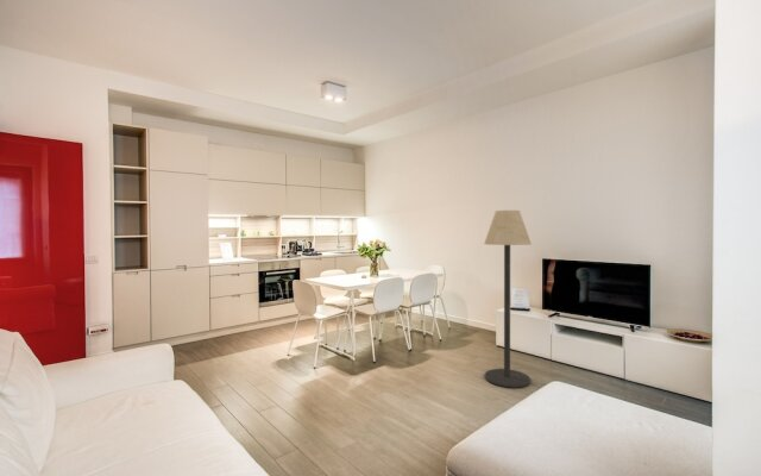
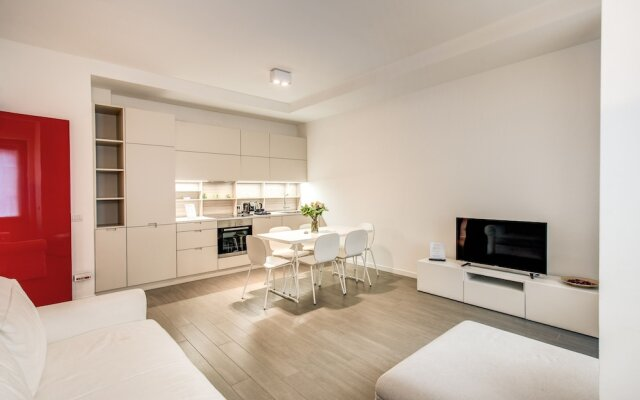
- floor lamp [483,209,533,389]
